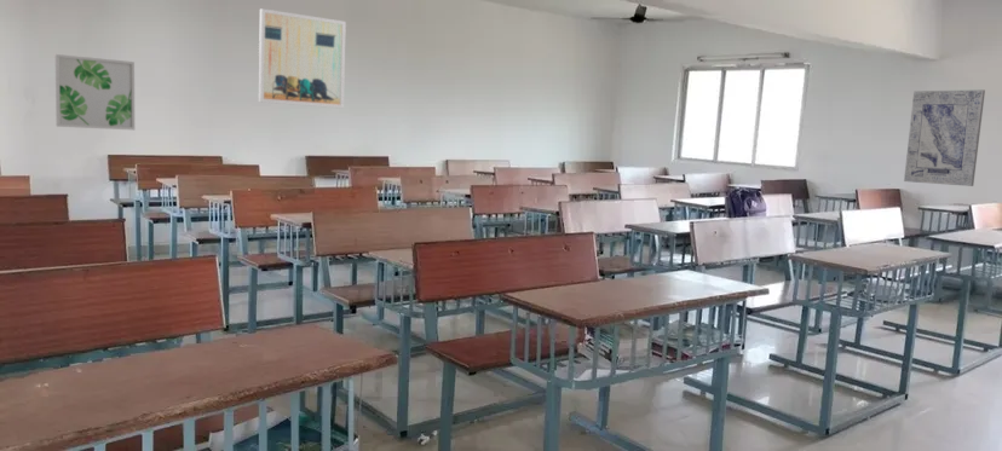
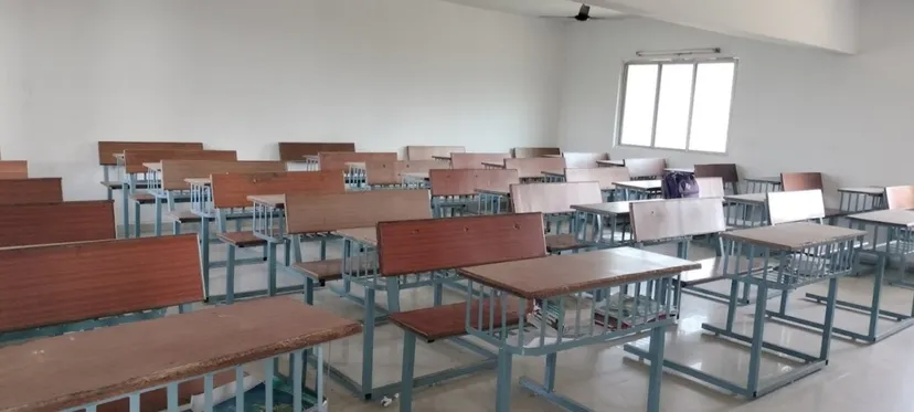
- wall art [903,88,986,187]
- wall art [54,53,136,131]
- wall art [258,7,347,109]
